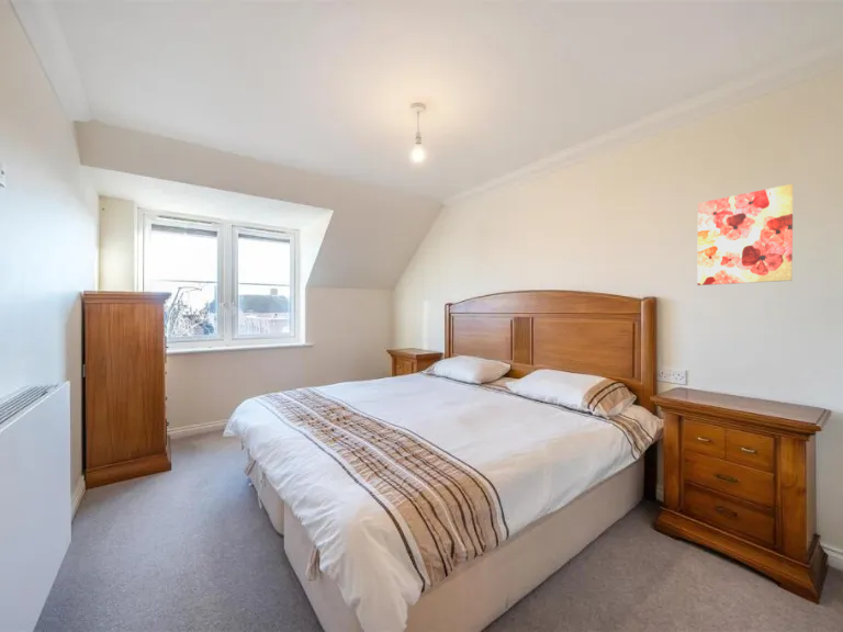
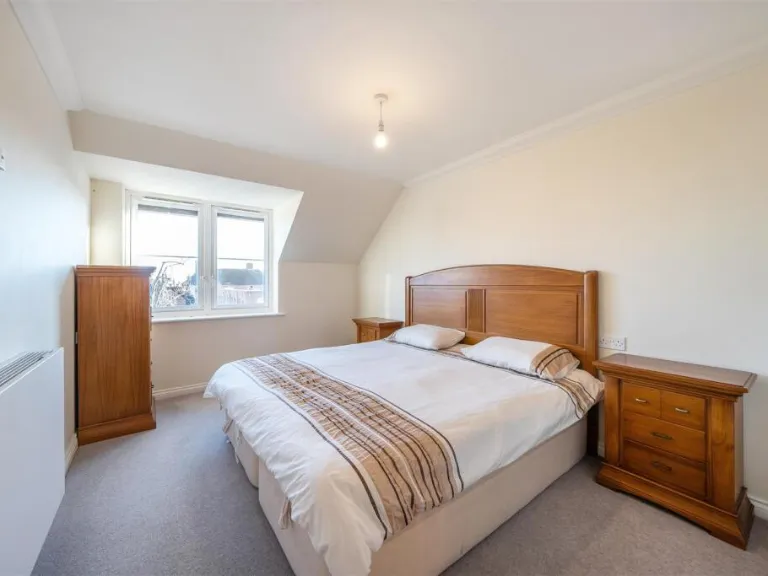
- wall art [696,183,795,286]
